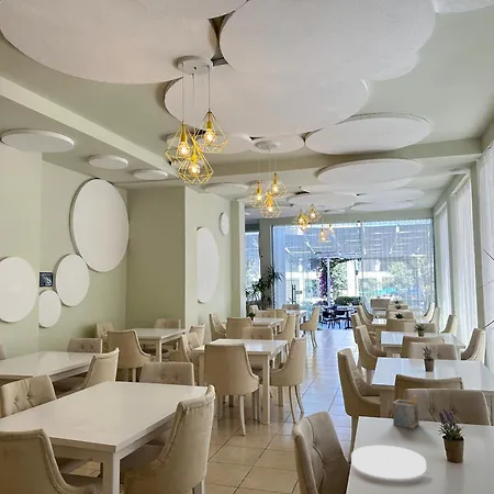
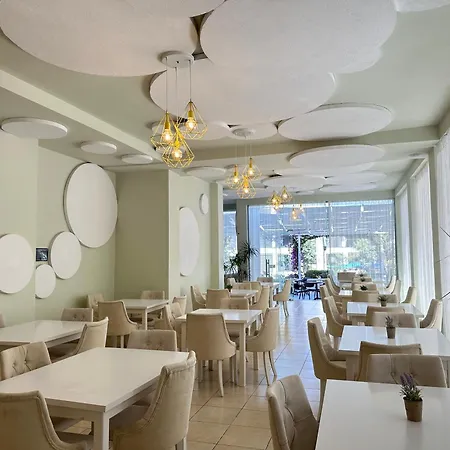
- napkin holder [392,393,420,429]
- plate [350,445,427,480]
